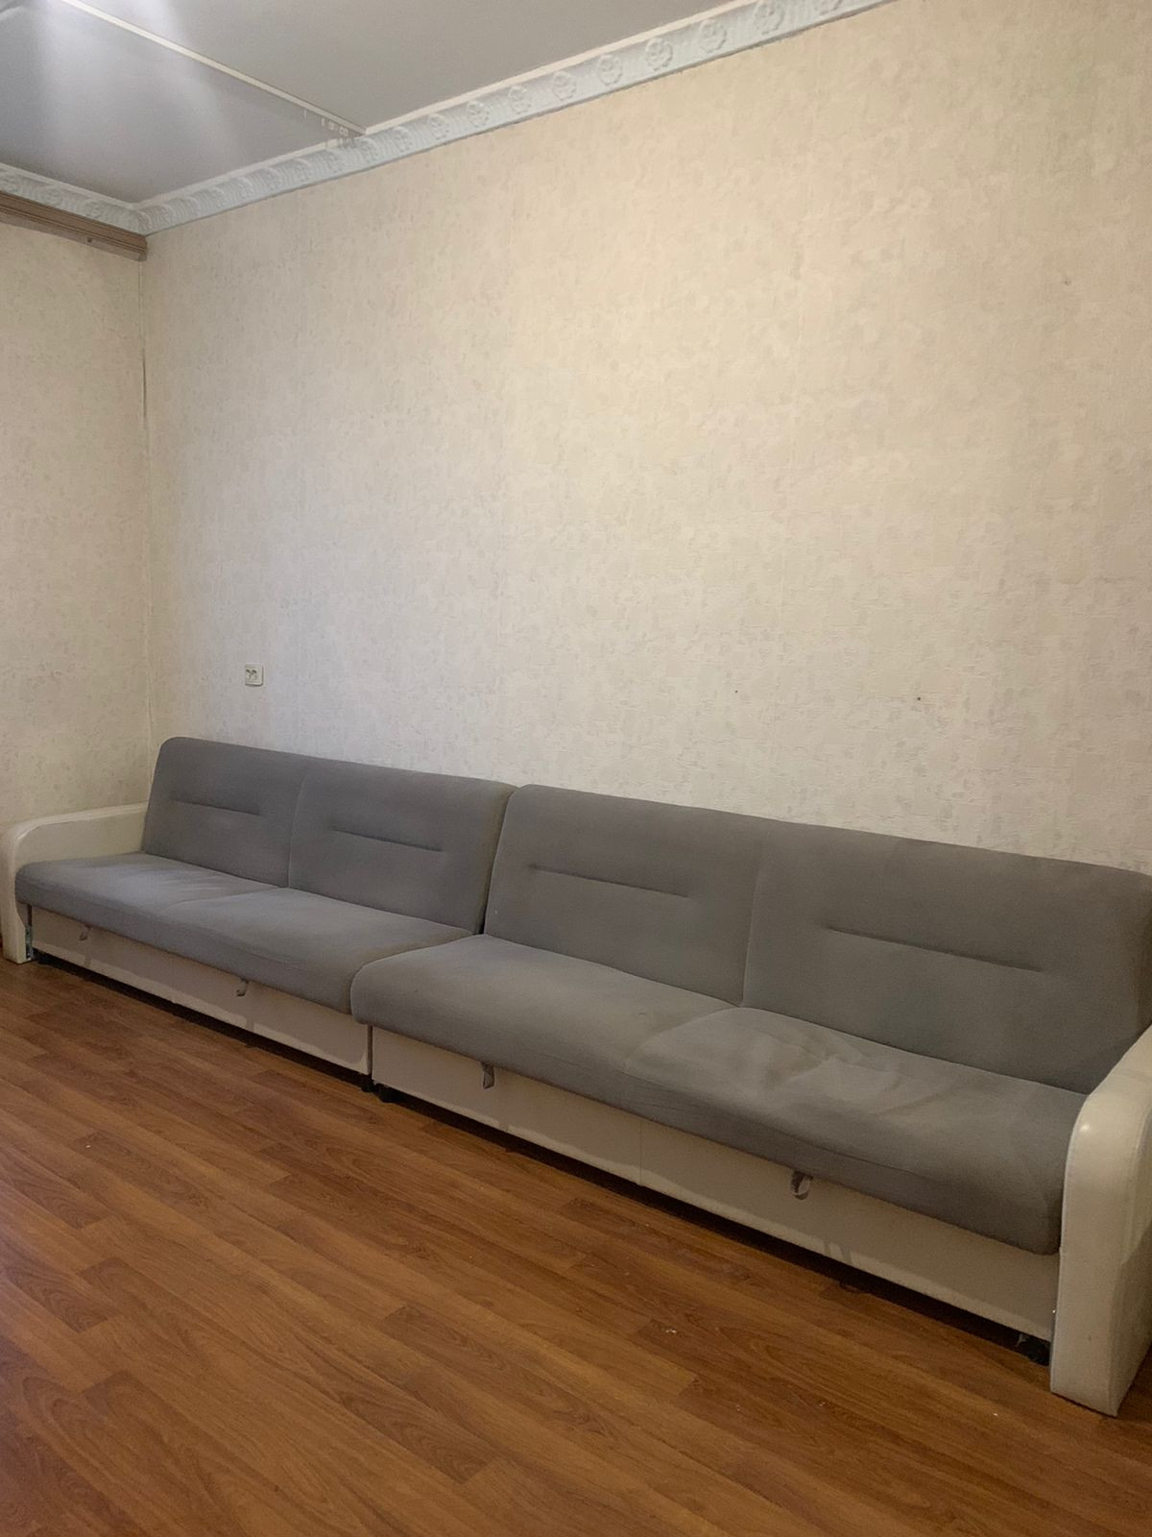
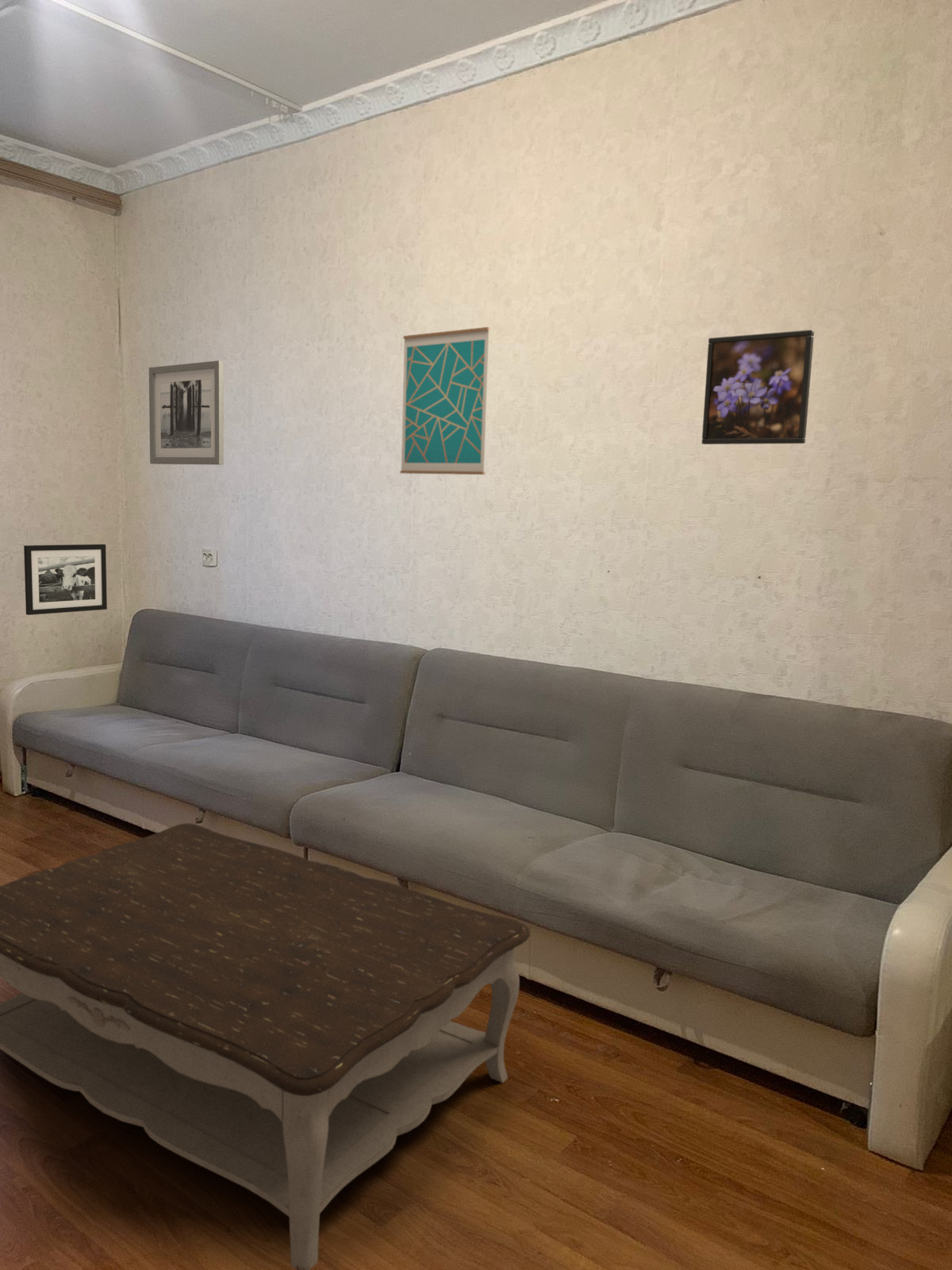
+ wall art [148,360,225,465]
+ wall art [399,326,491,475]
+ picture frame [23,544,108,616]
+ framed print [701,329,815,445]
+ coffee table [0,822,531,1270]
